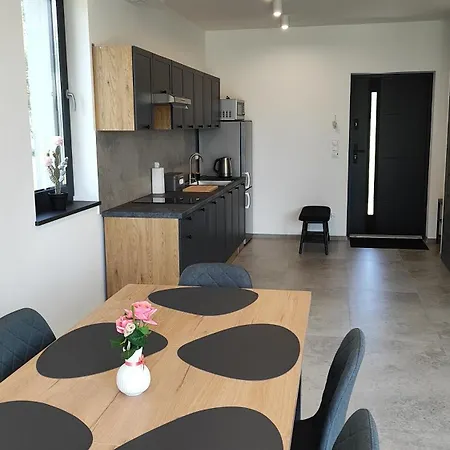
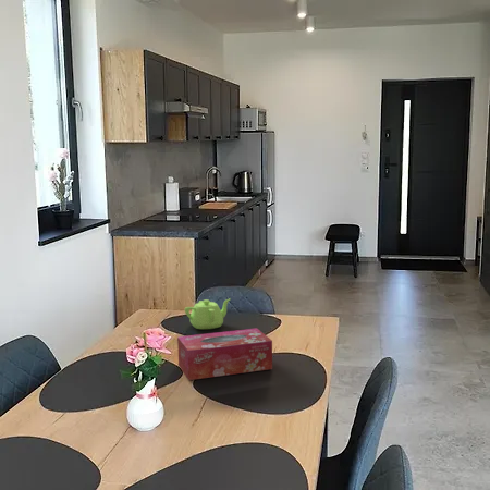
+ tissue box [176,328,273,381]
+ teapot [184,297,232,330]
